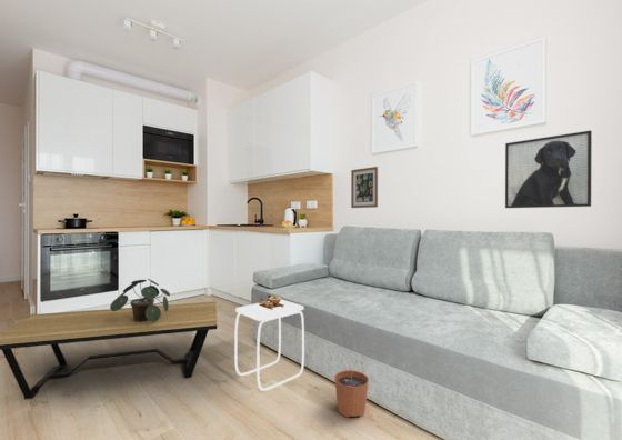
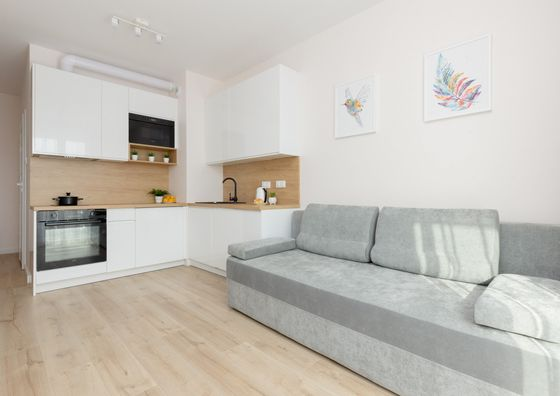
- wall art [350,166,379,209]
- side table [233,294,305,392]
- potted plant [109,278,171,322]
- plant pot [333,359,370,419]
- coffee table [0,300,218,400]
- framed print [504,130,593,209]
